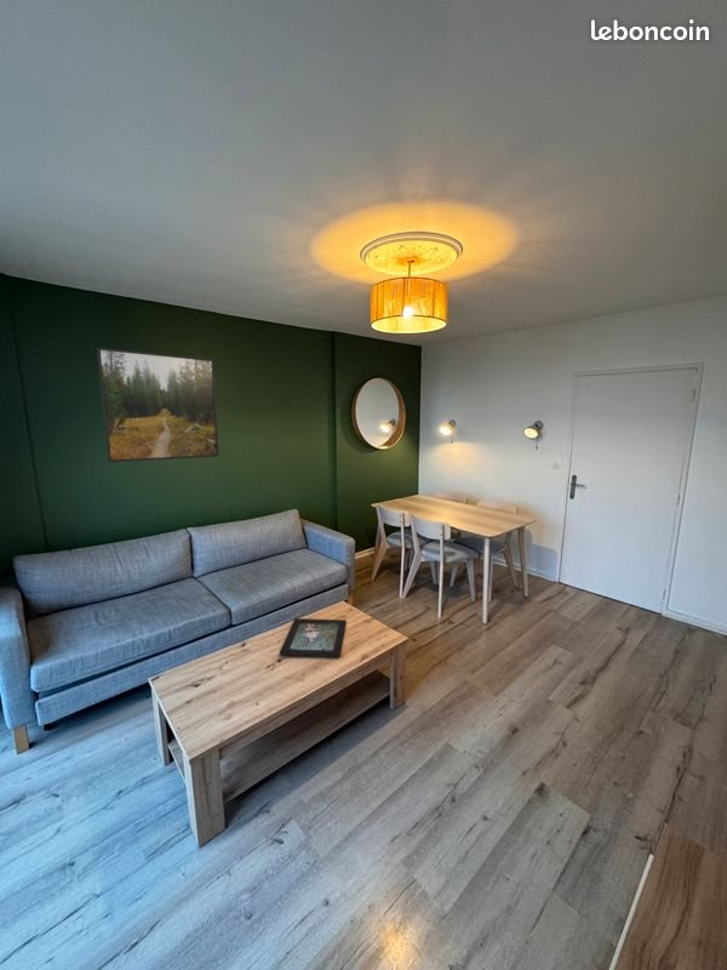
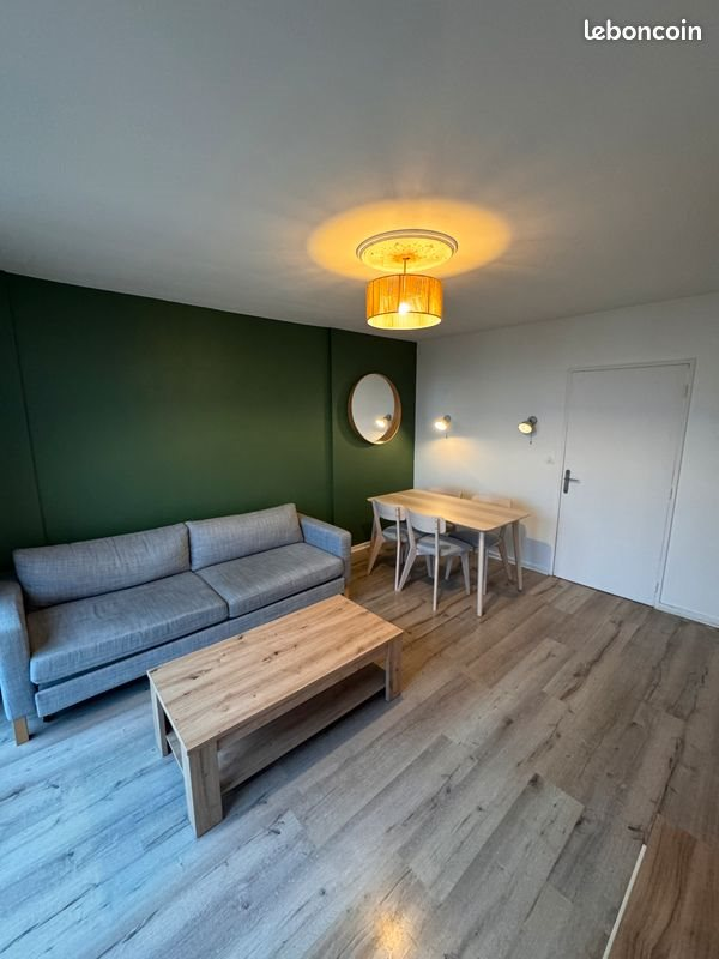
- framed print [96,347,219,463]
- decorative tray [279,617,348,658]
